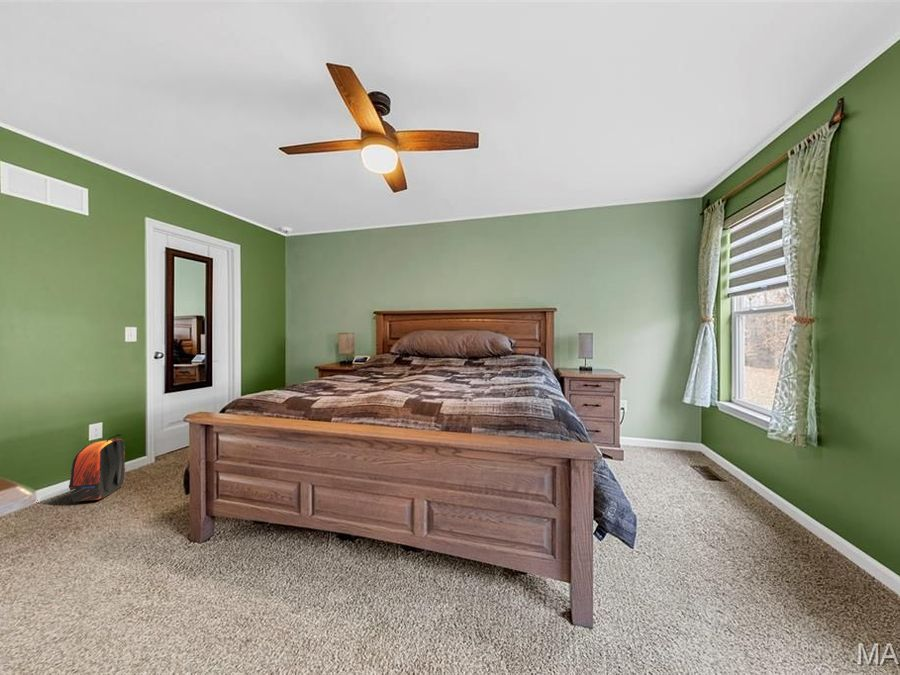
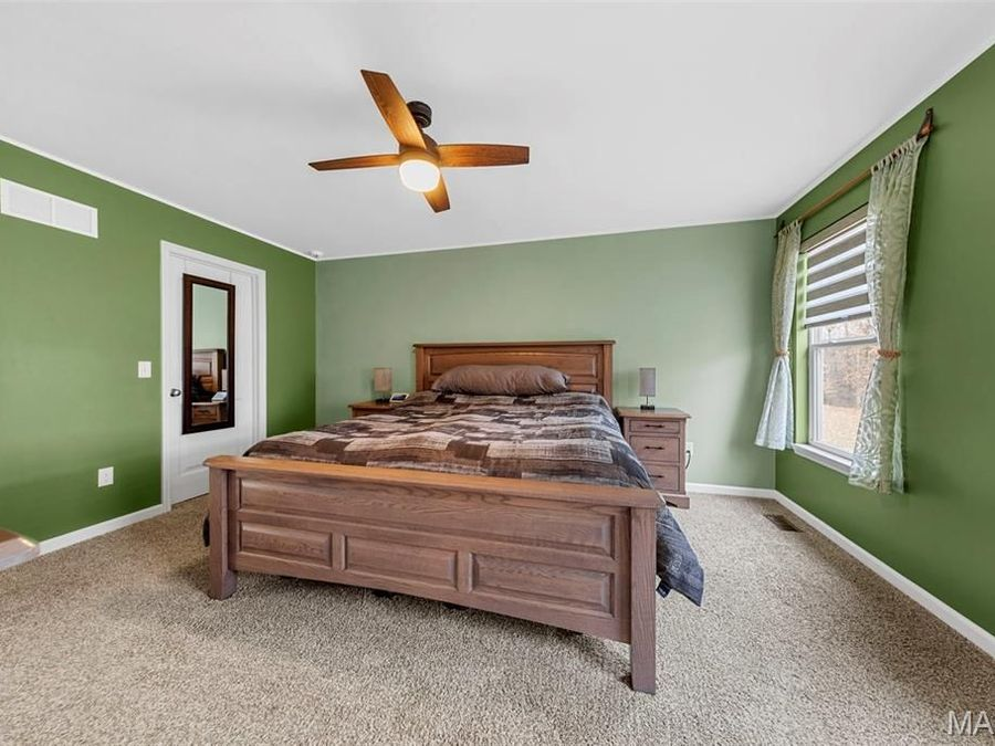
- backpack [68,433,126,503]
